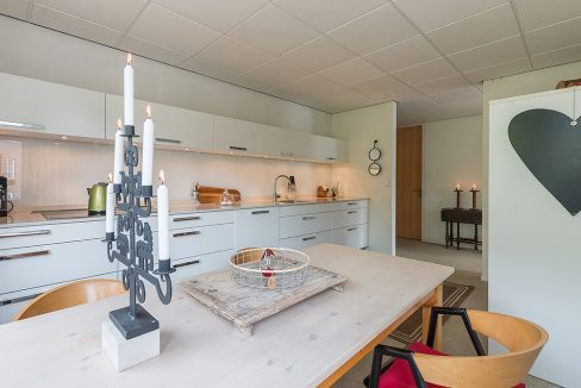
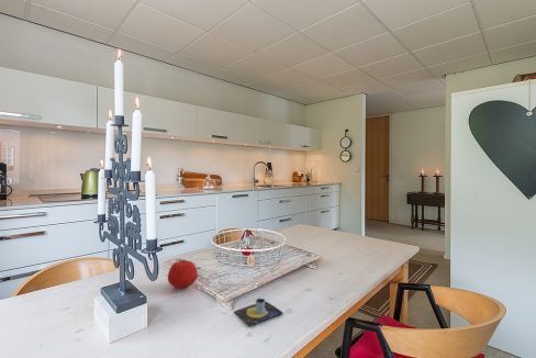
+ apple [167,259,199,290]
+ mug [233,298,284,327]
